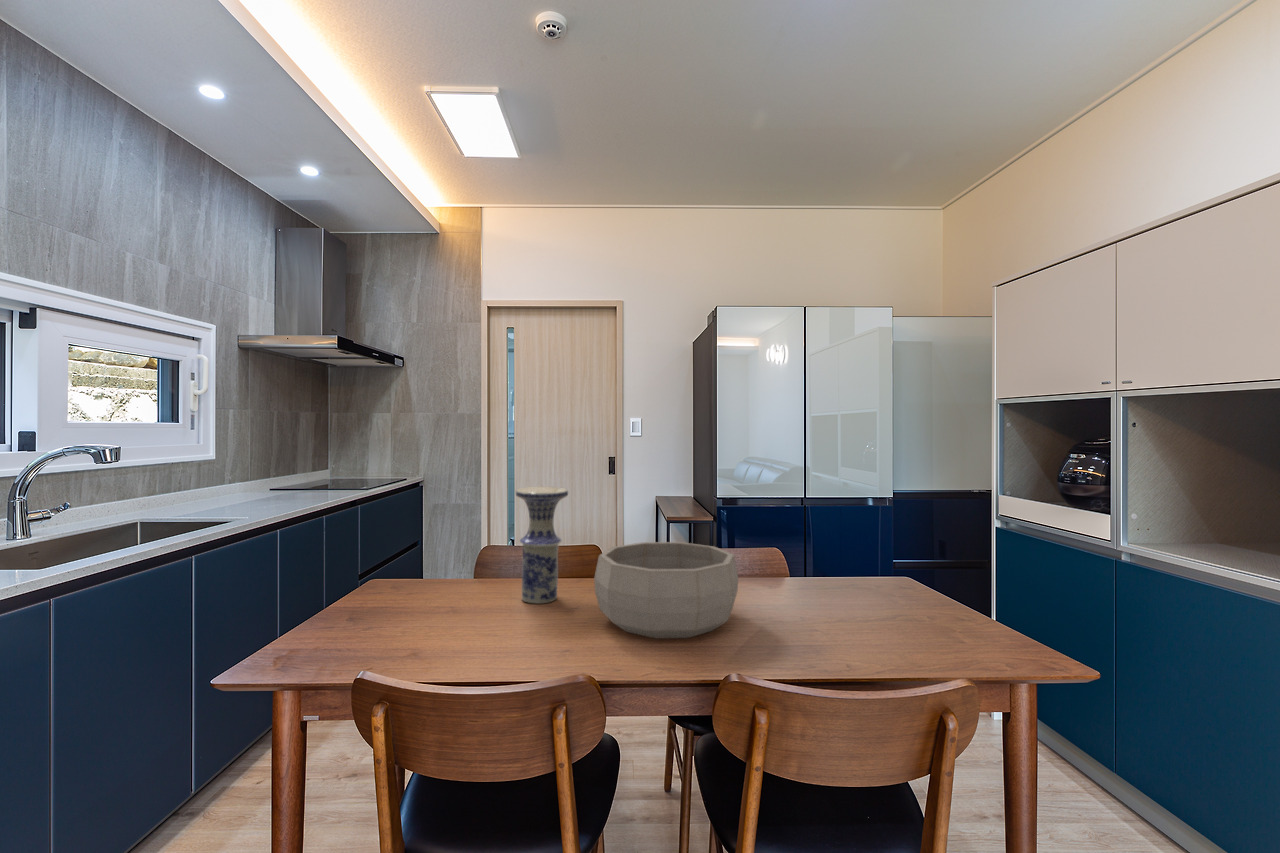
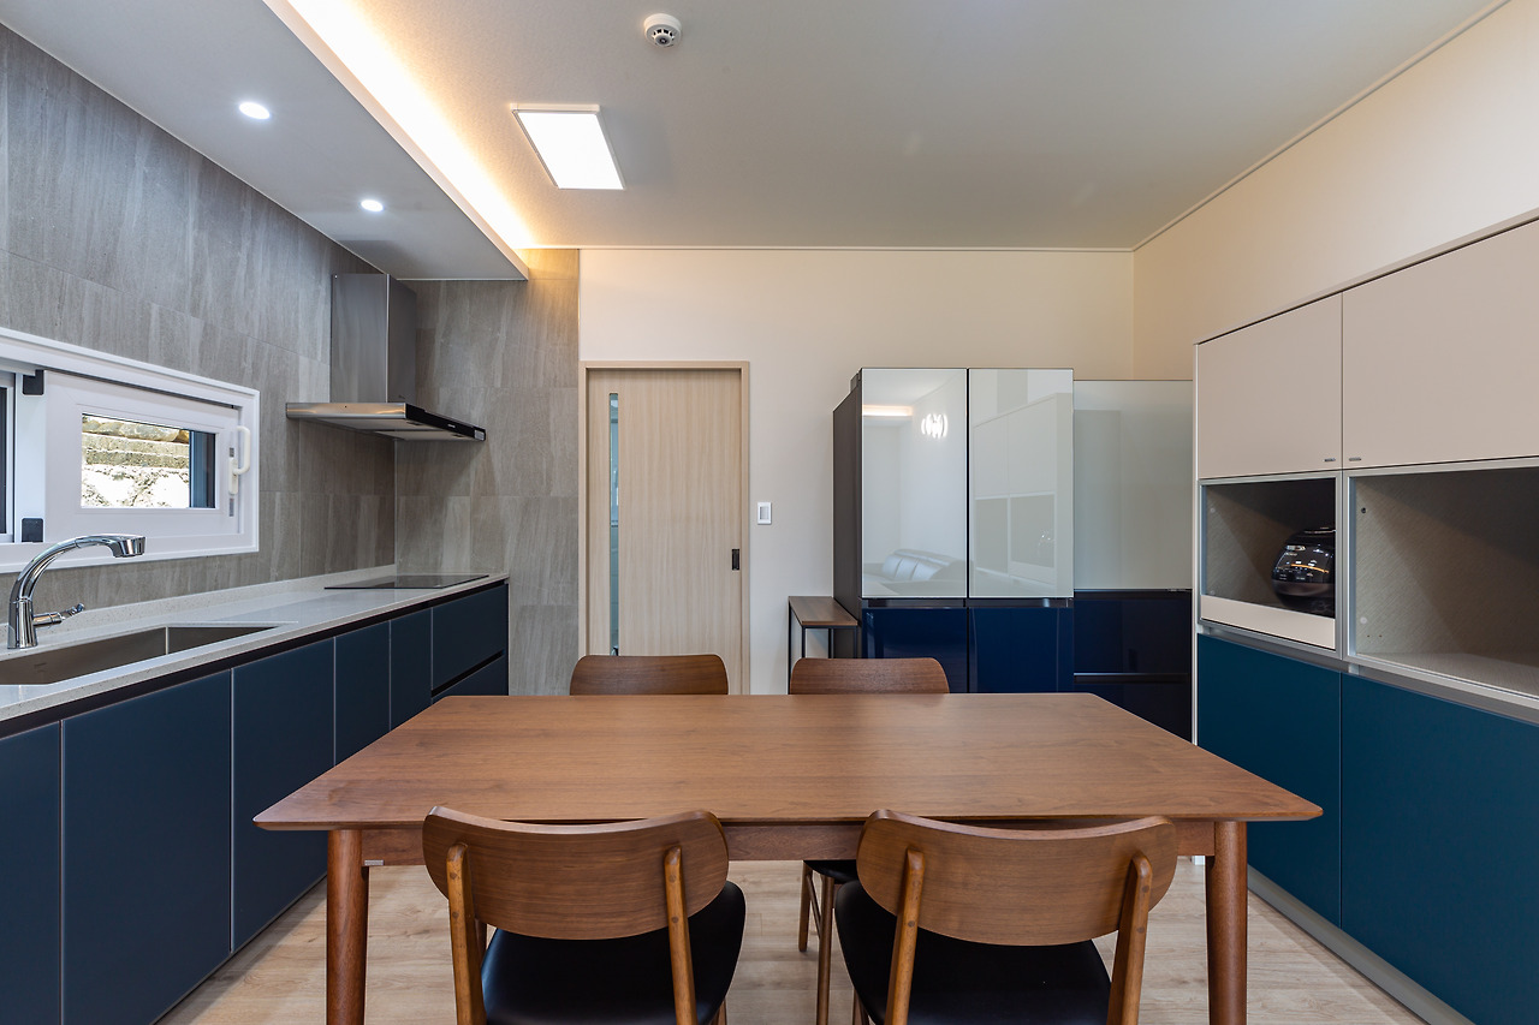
- vase [515,486,569,605]
- decorative bowl [593,541,739,640]
